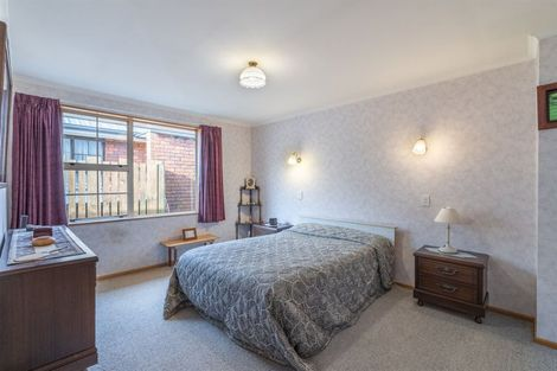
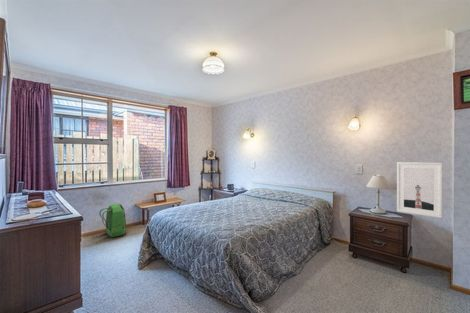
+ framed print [396,161,443,219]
+ backpack [98,203,127,238]
